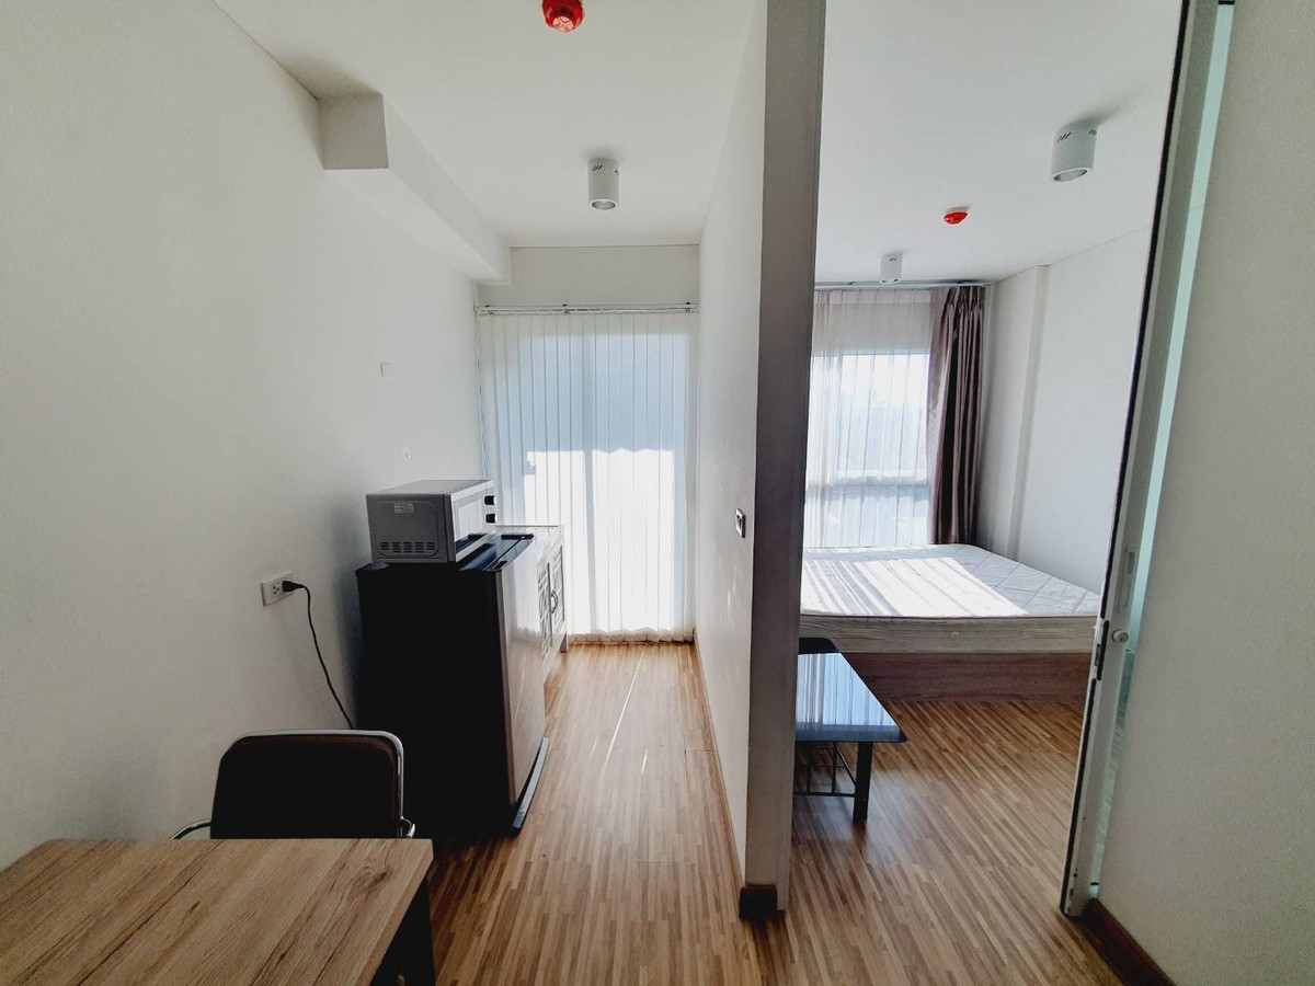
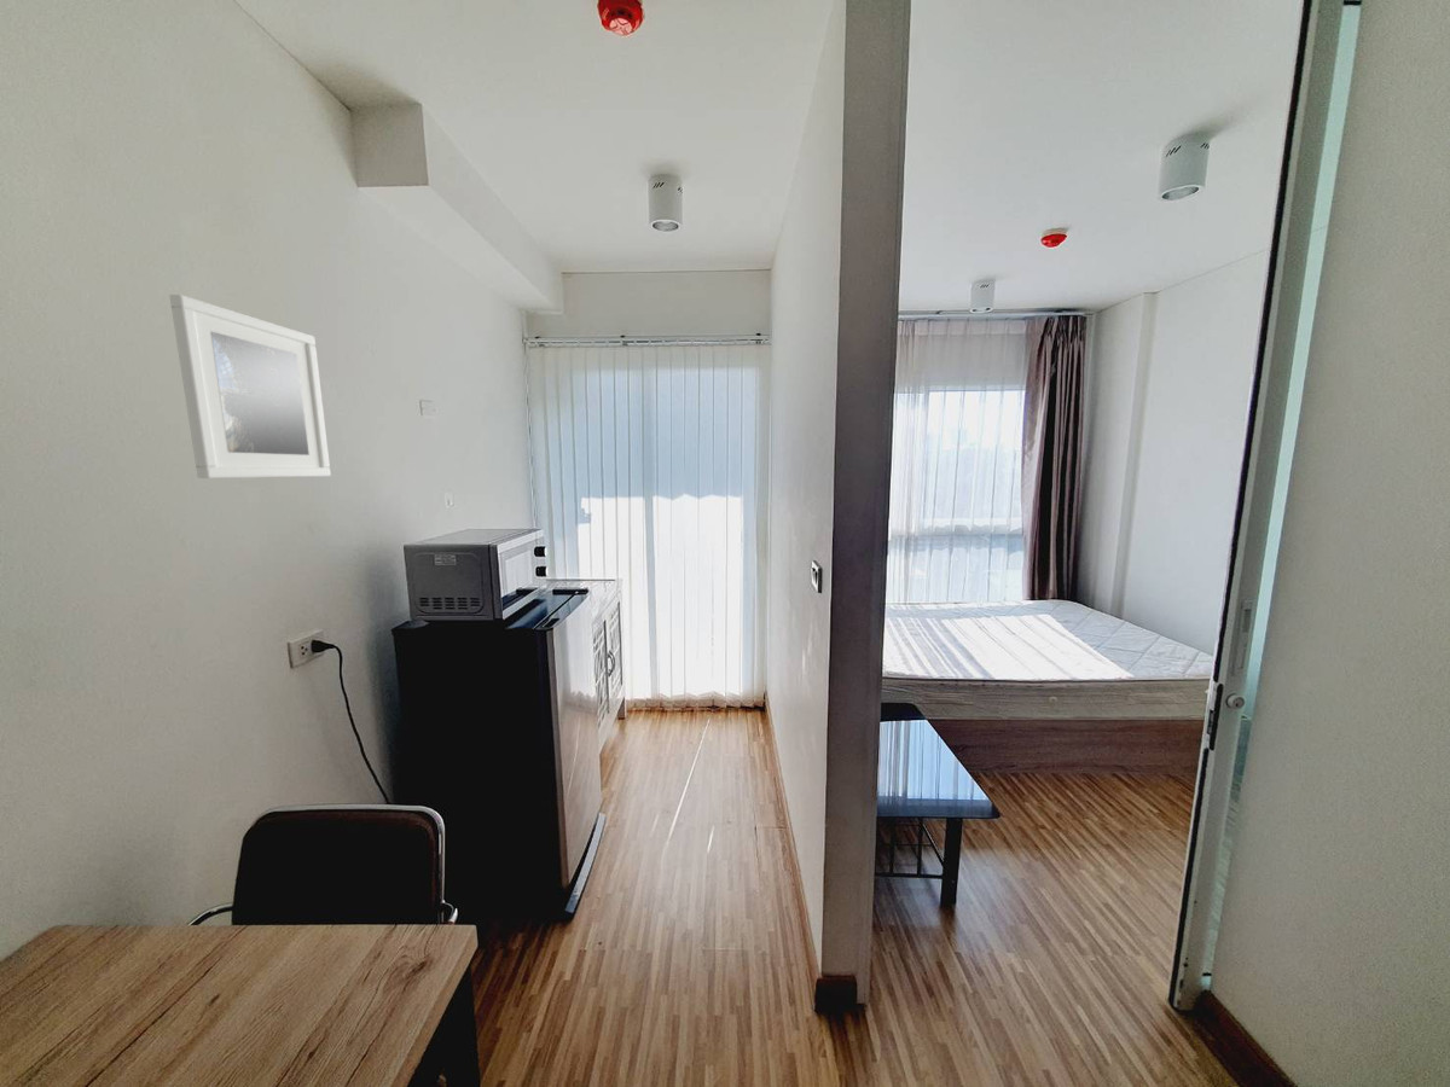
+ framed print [168,293,332,479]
